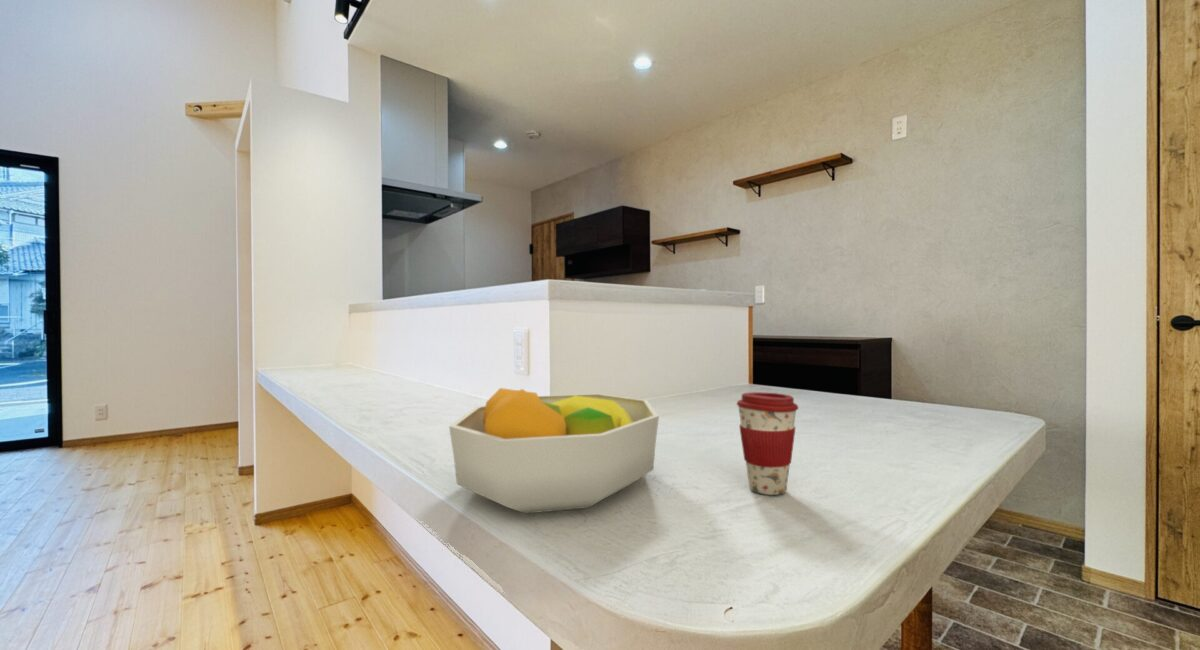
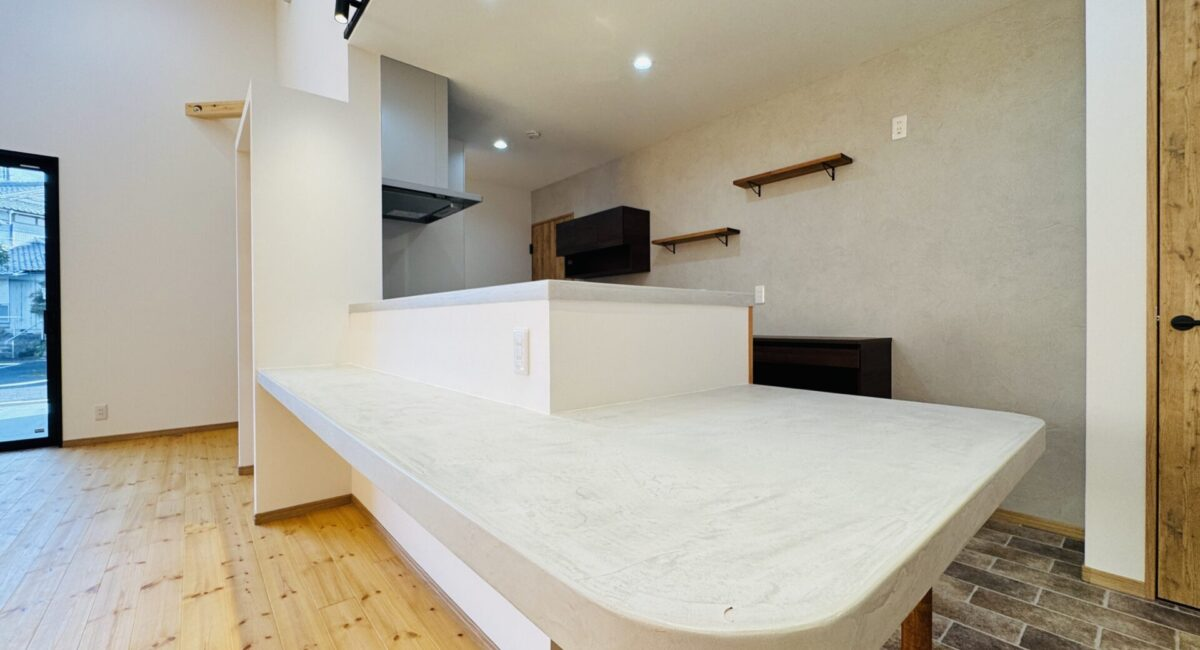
- coffee cup [736,391,799,496]
- fruit bowl [448,387,660,515]
